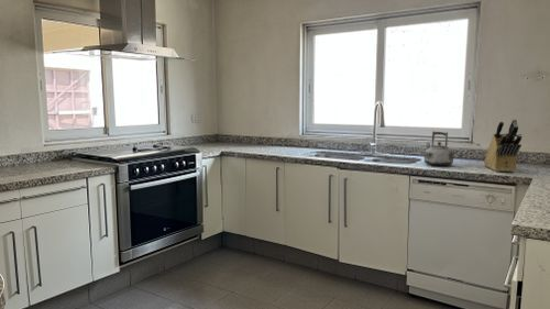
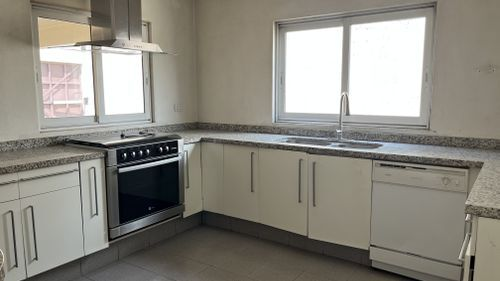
- knife block [483,118,522,173]
- kettle [424,130,455,167]
